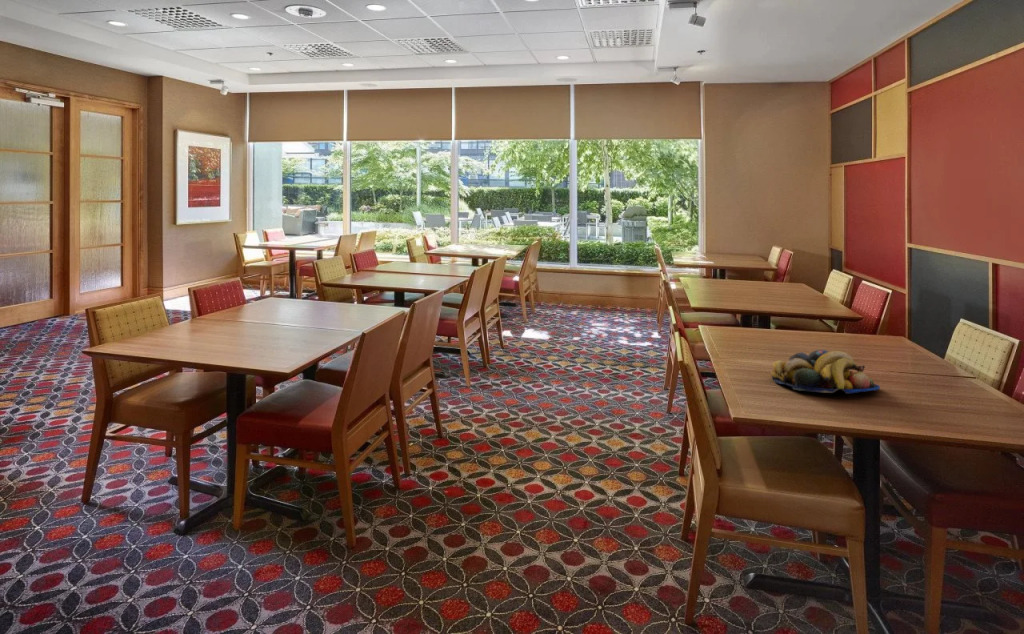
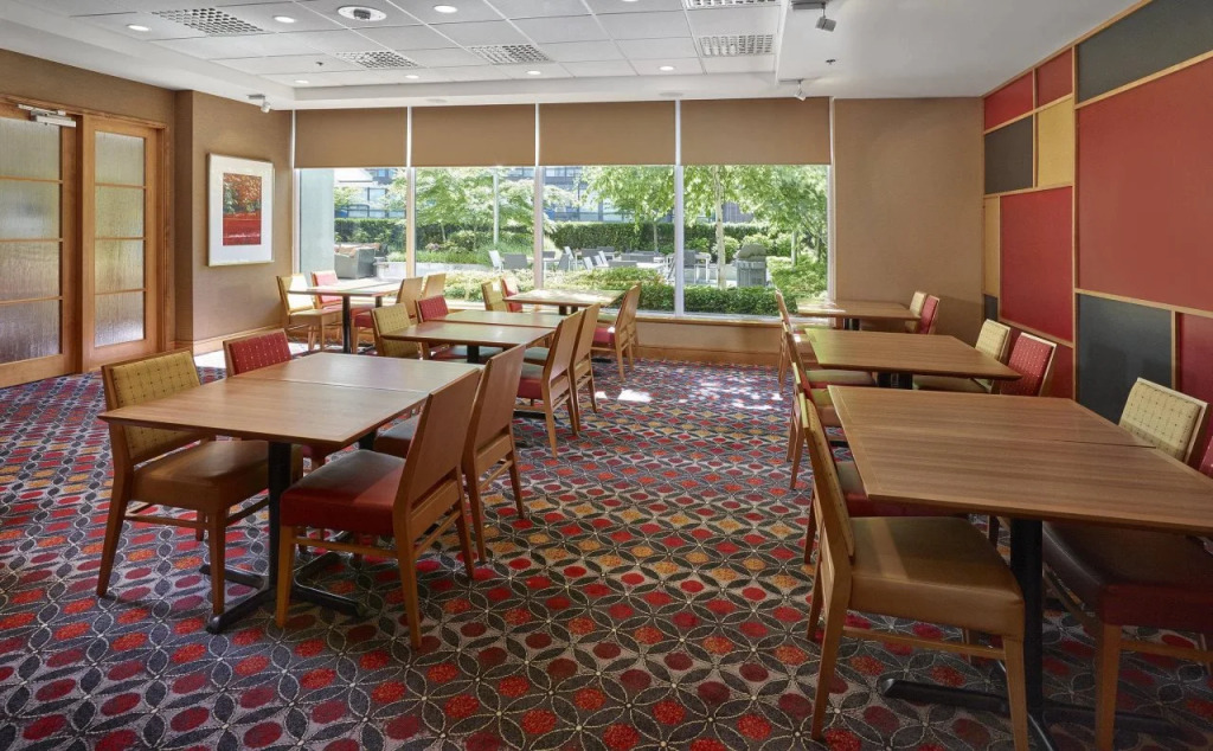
- fruit bowl [770,349,881,394]
